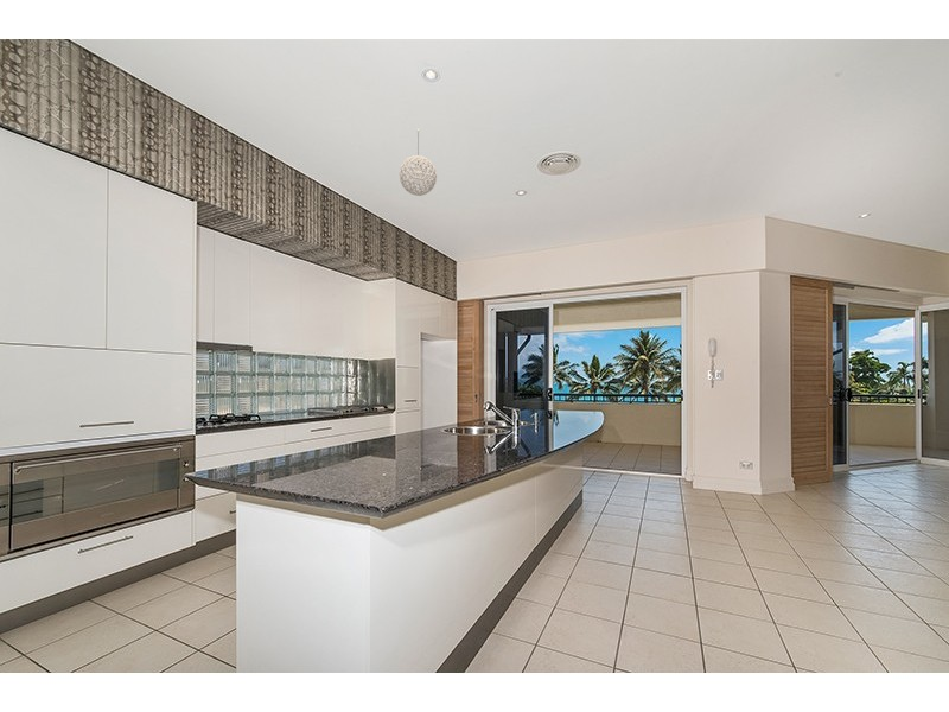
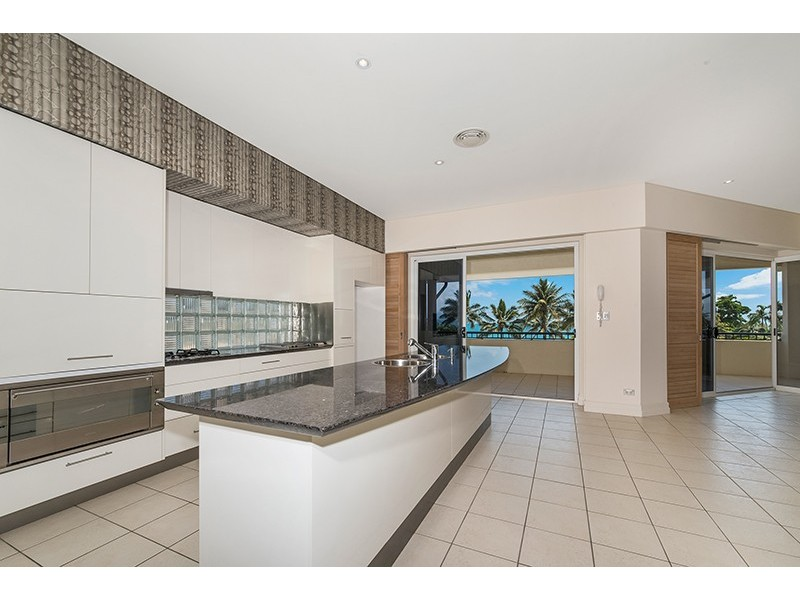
- pendant light [399,128,438,197]
